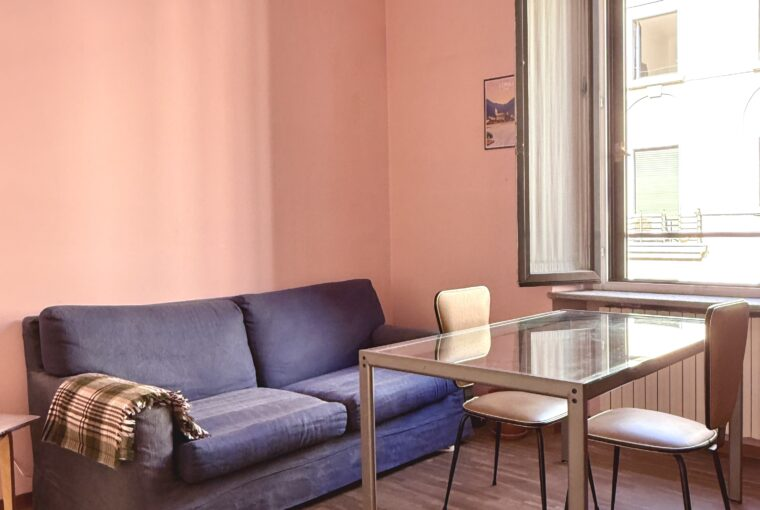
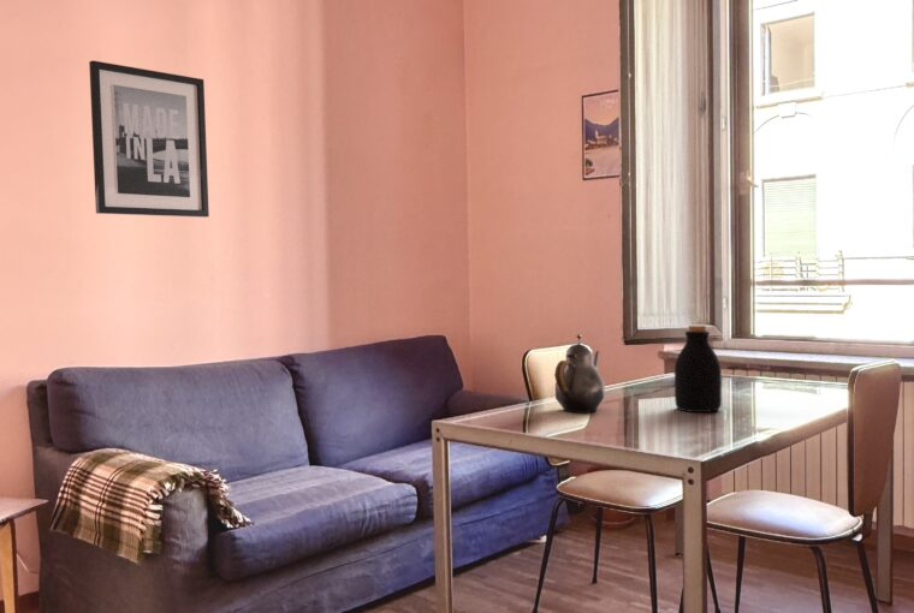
+ bottle [673,325,723,413]
+ teapot [553,333,606,413]
+ wall art [88,59,210,219]
